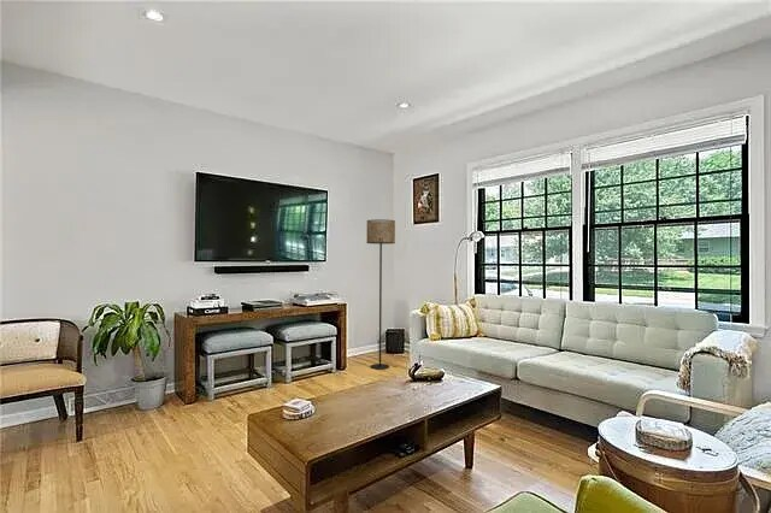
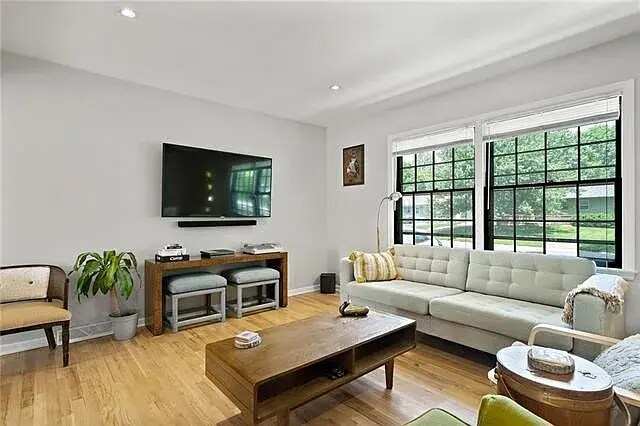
- floor lamp [365,218,396,371]
